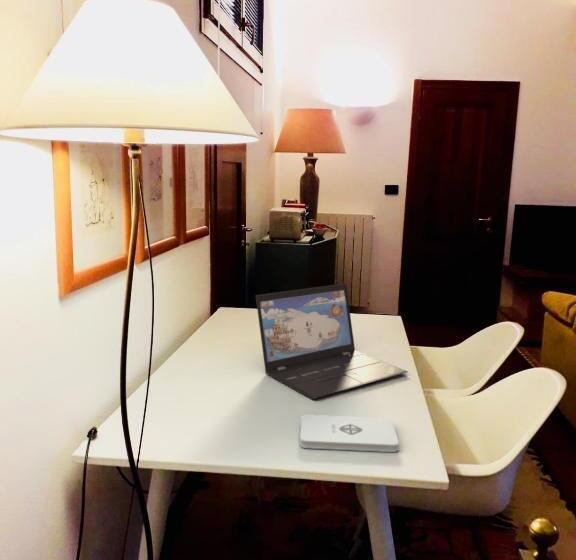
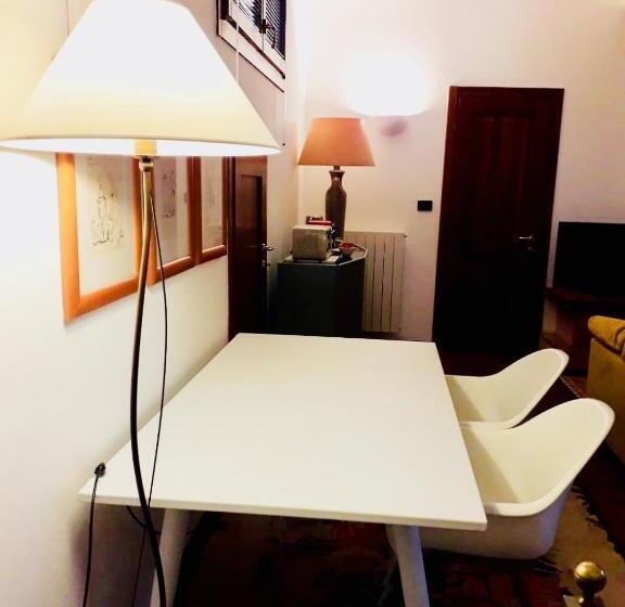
- notepad [299,413,400,453]
- laptop [255,283,409,400]
